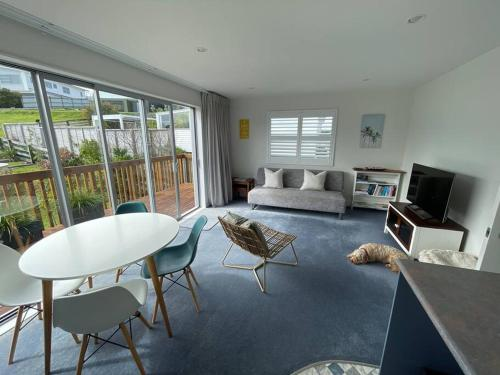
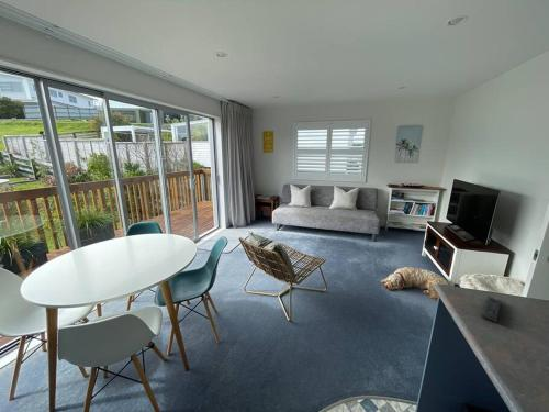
+ remote control [480,296,503,323]
